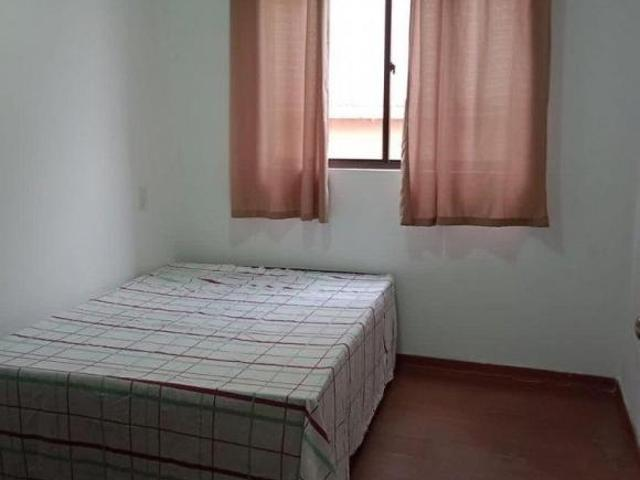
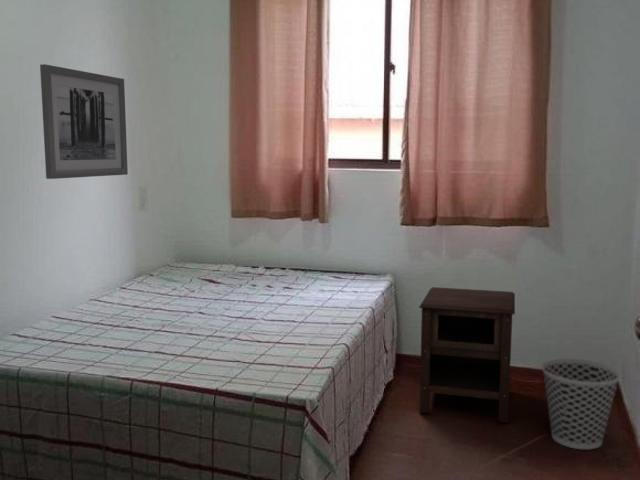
+ nightstand [418,286,516,423]
+ wall art [39,63,129,180]
+ wastebasket [541,357,622,450]
